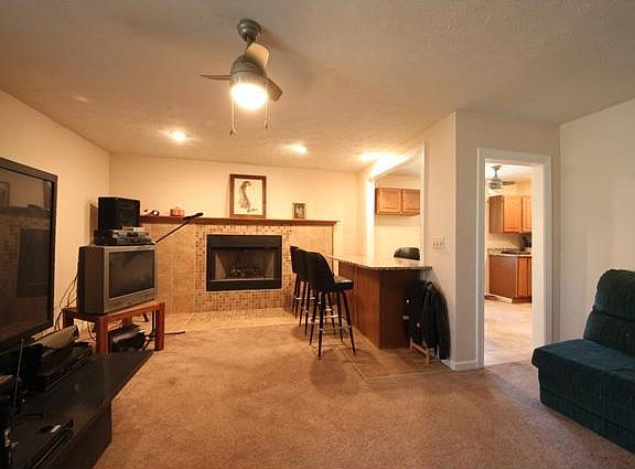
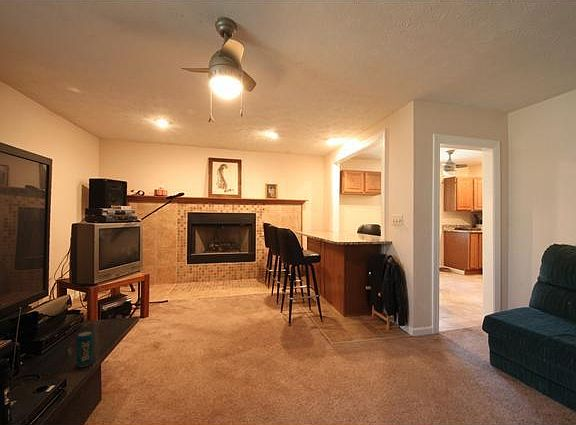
+ beverage can [75,330,94,368]
